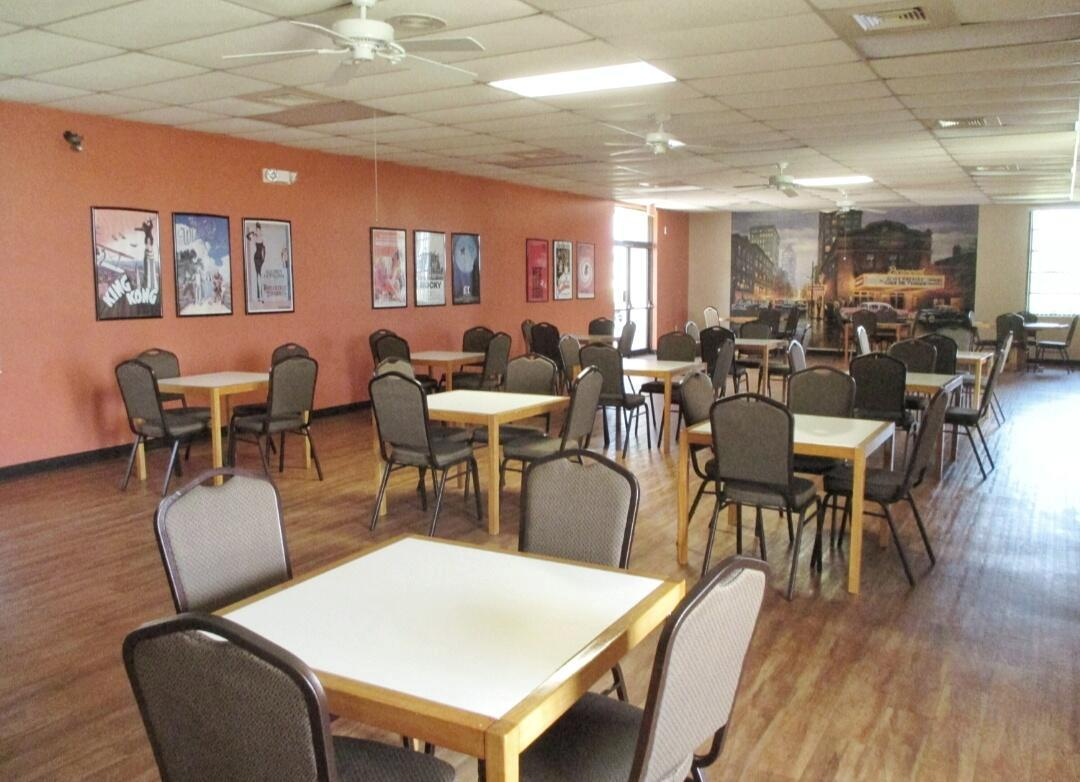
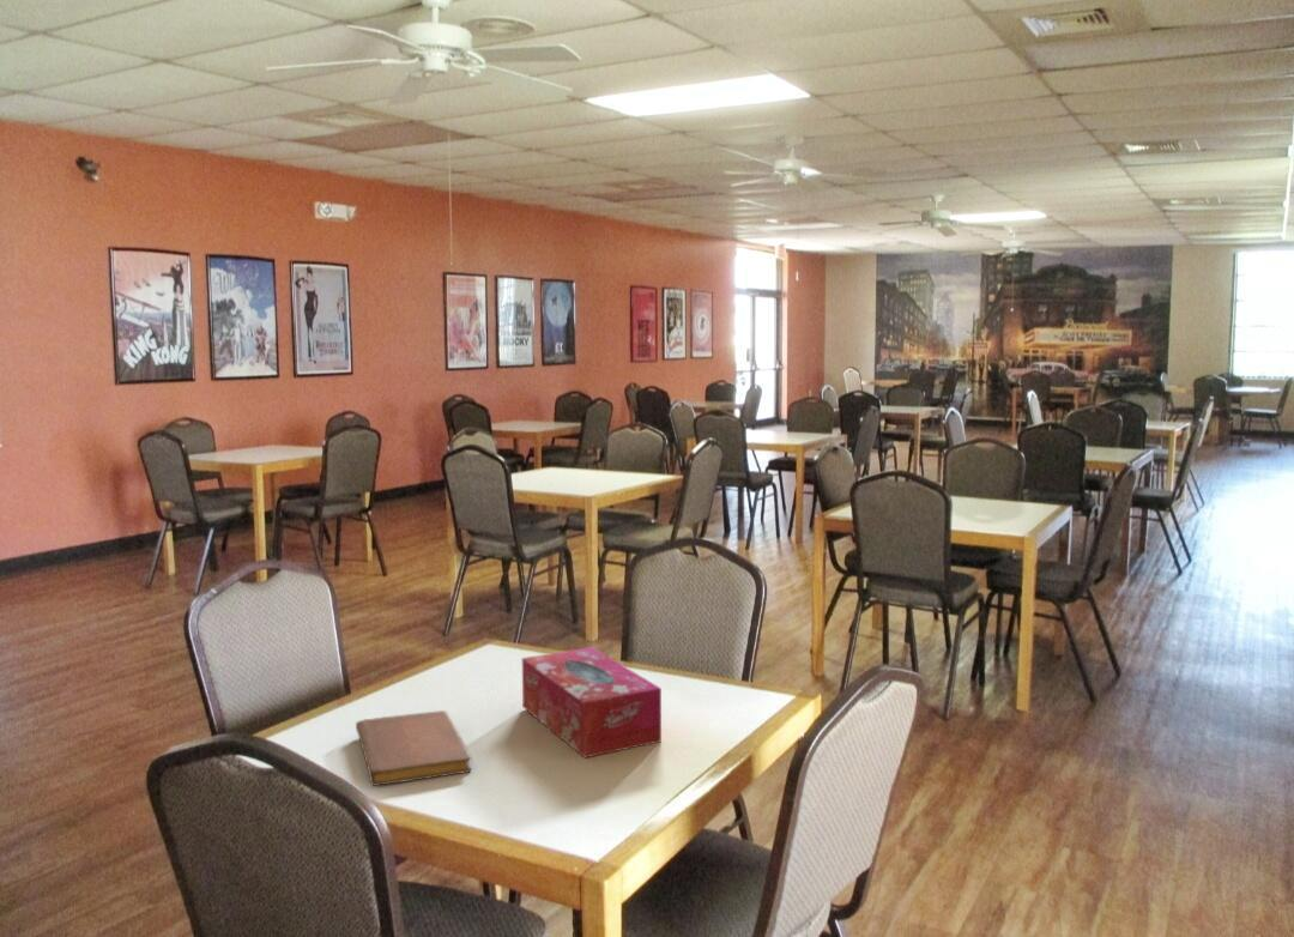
+ notebook [355,709,473,787]
+ tissue box [521,646,663,758]
